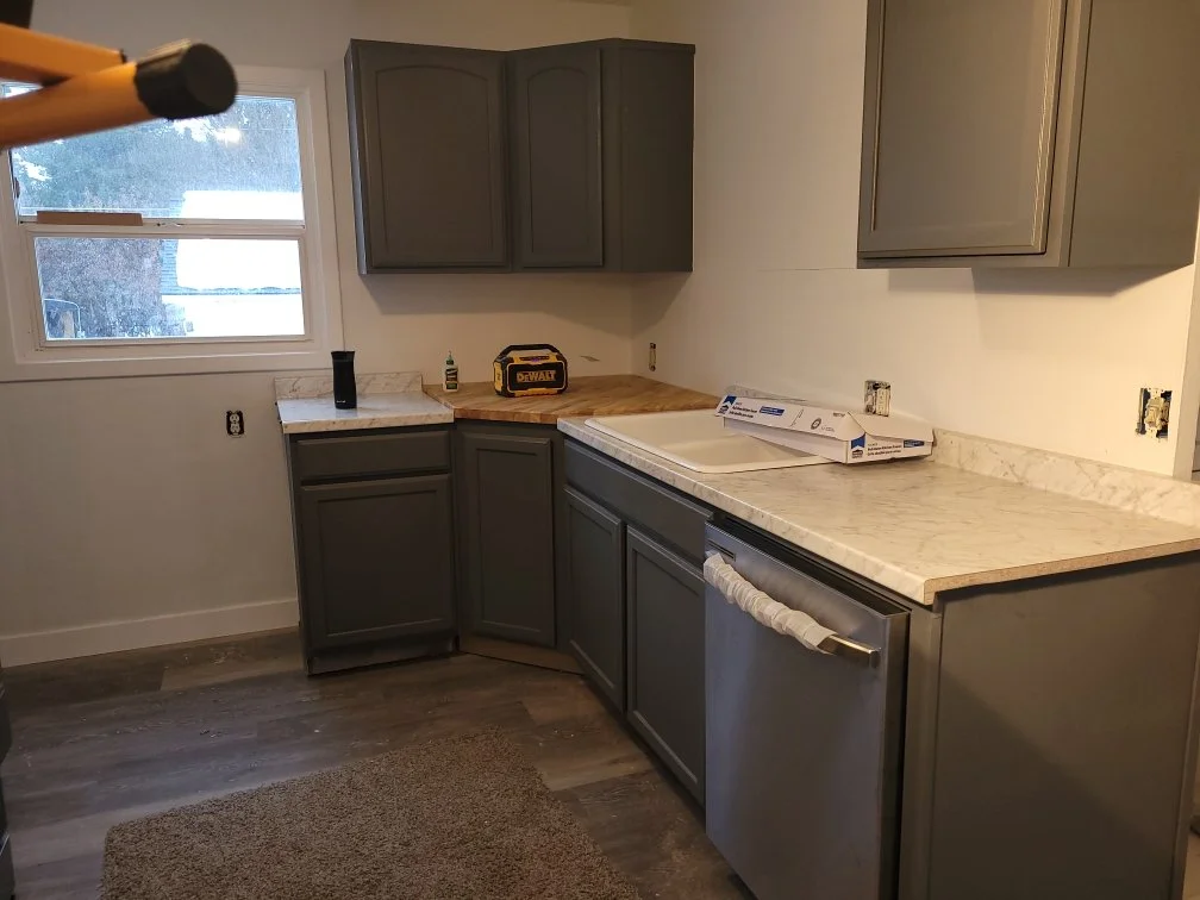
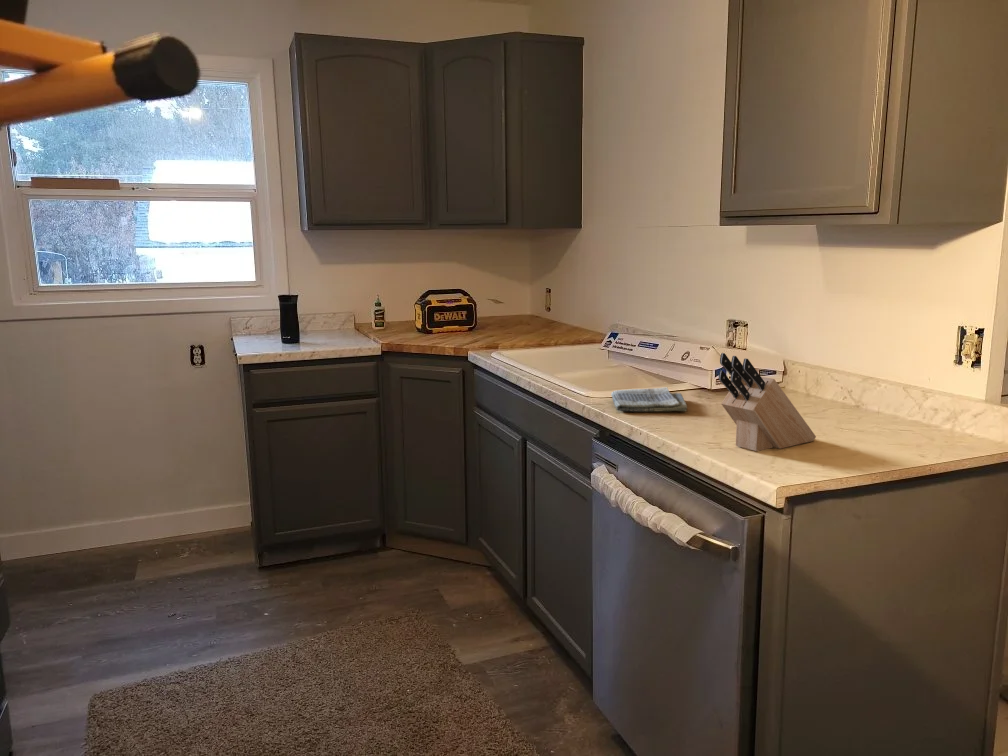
+ dish towel [610,386,688,413]
+ knife block [718,352,817,452]
